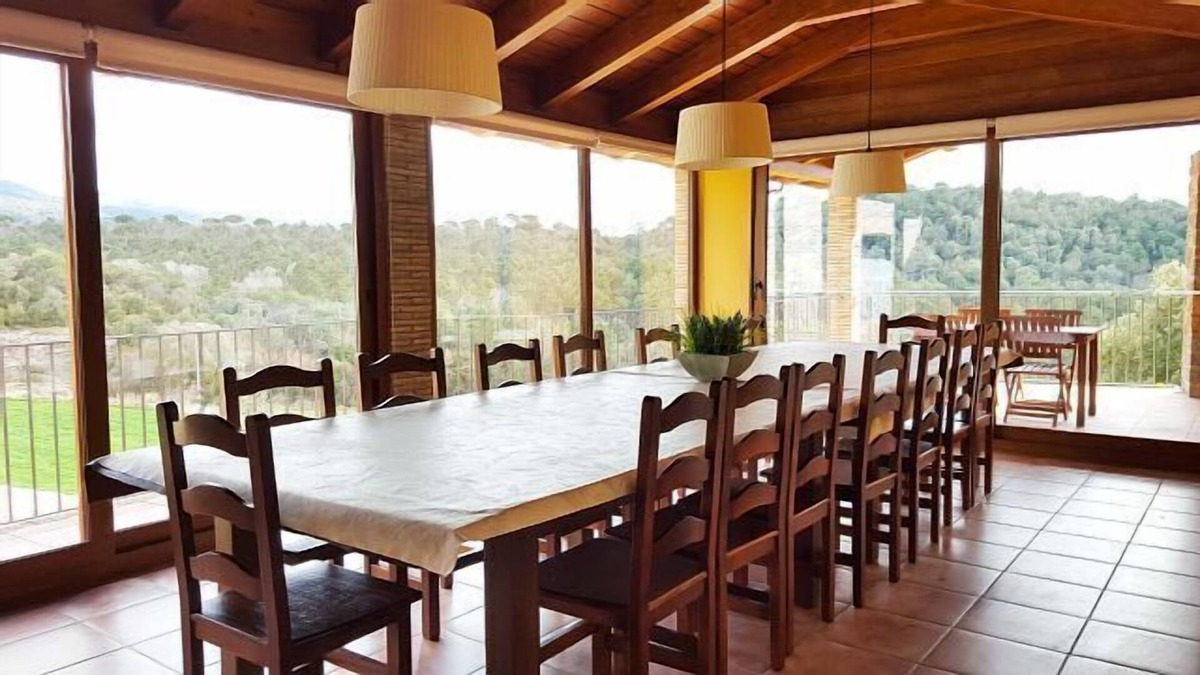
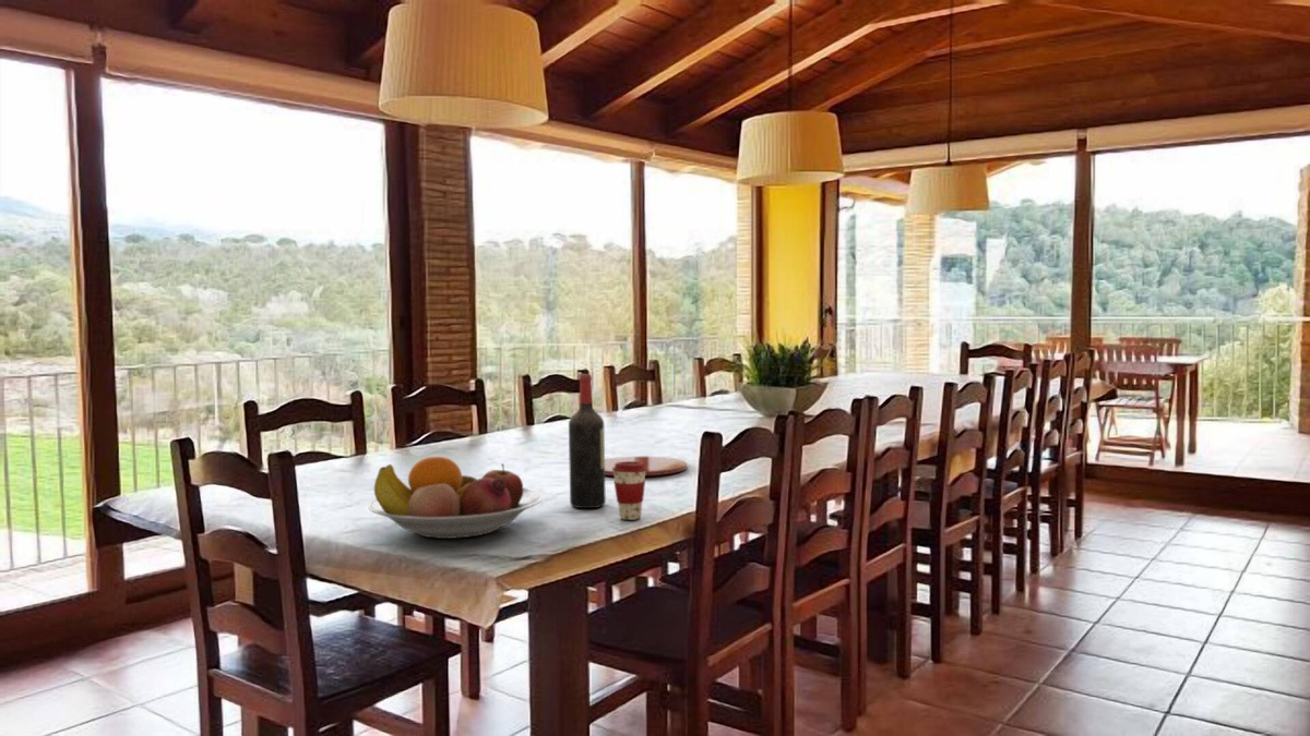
+ plate [605,456,689,476]
+ fruit bowl [368,456,544,540]
+ coffee cup [612,461,646,521]
+ wine bottle [568,373,607,509]
